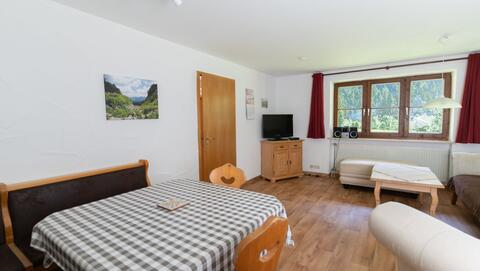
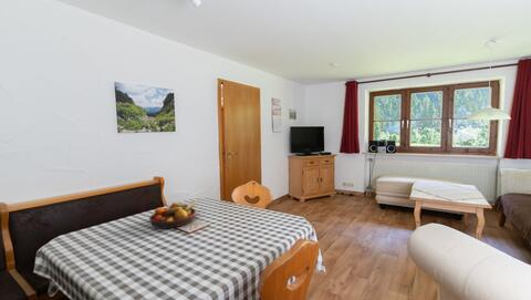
+ fruit bowl [148,199,198,230]
